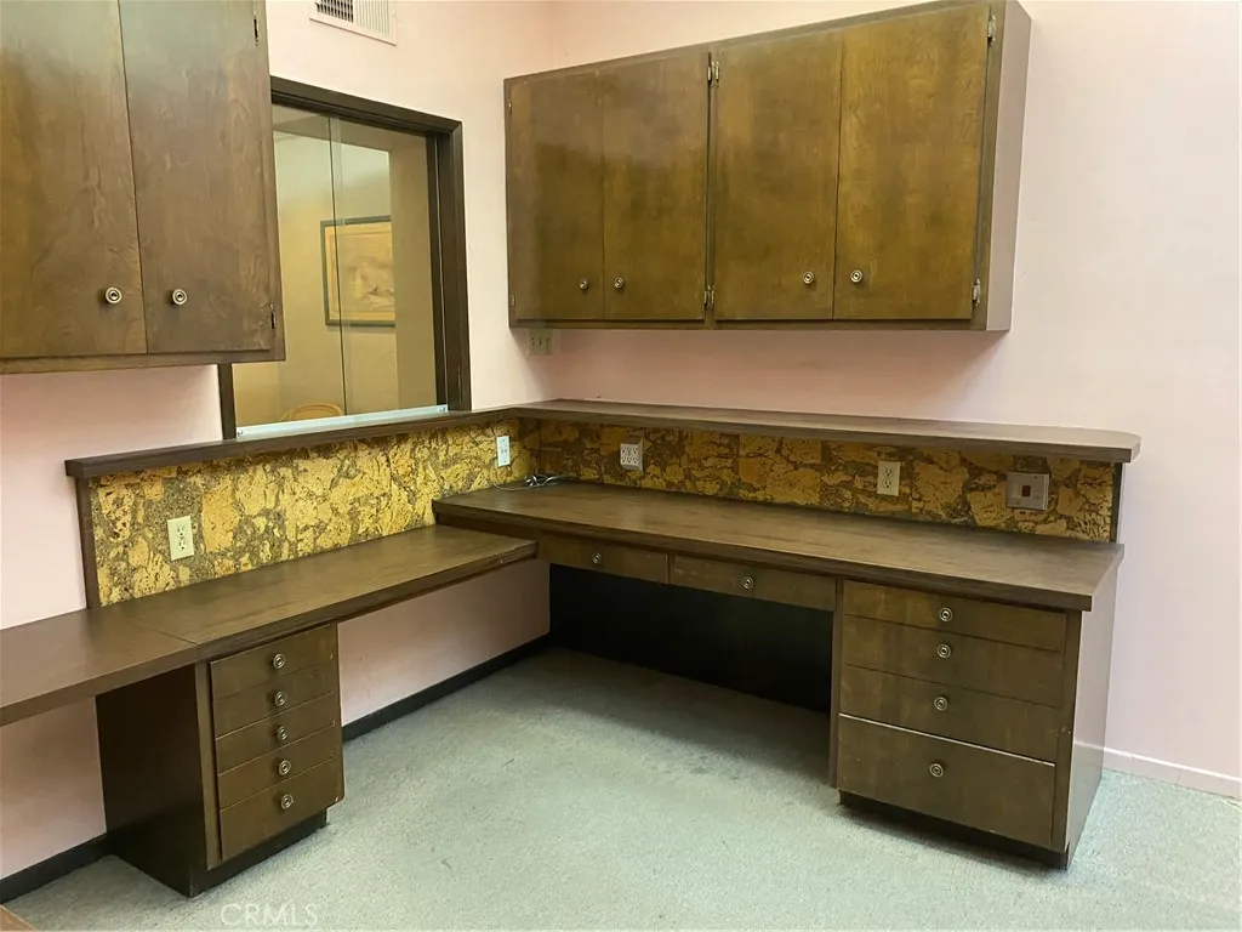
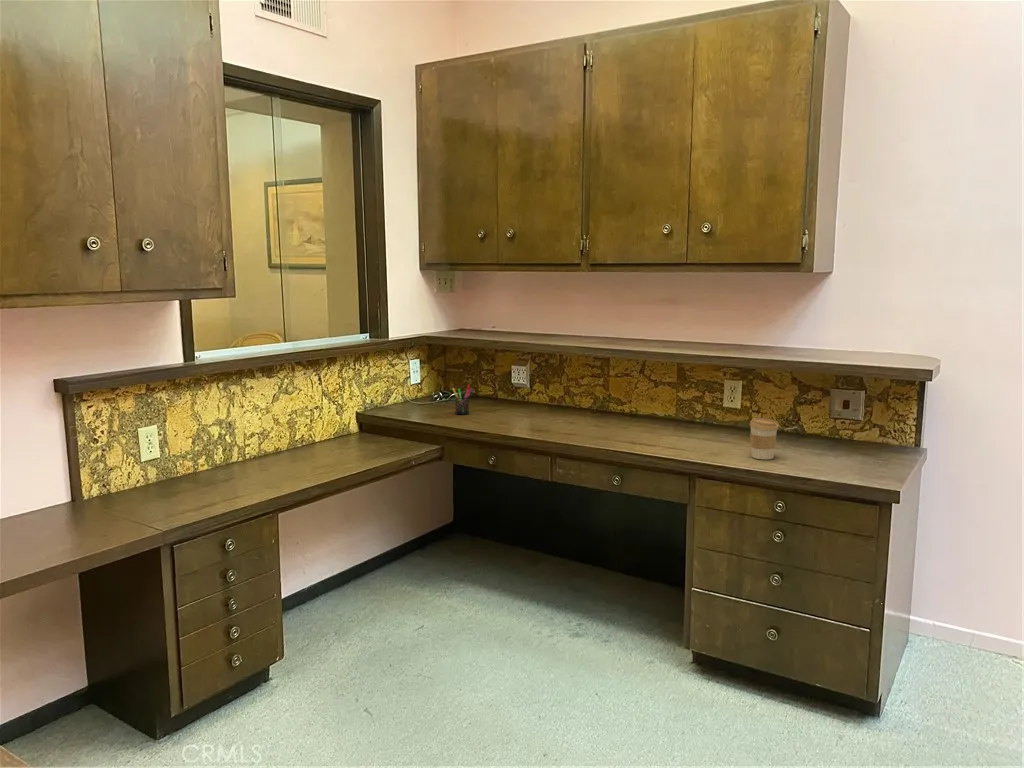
+ coffee cup [749,417,779,460]
+ pen holder [452,384,474,415]
